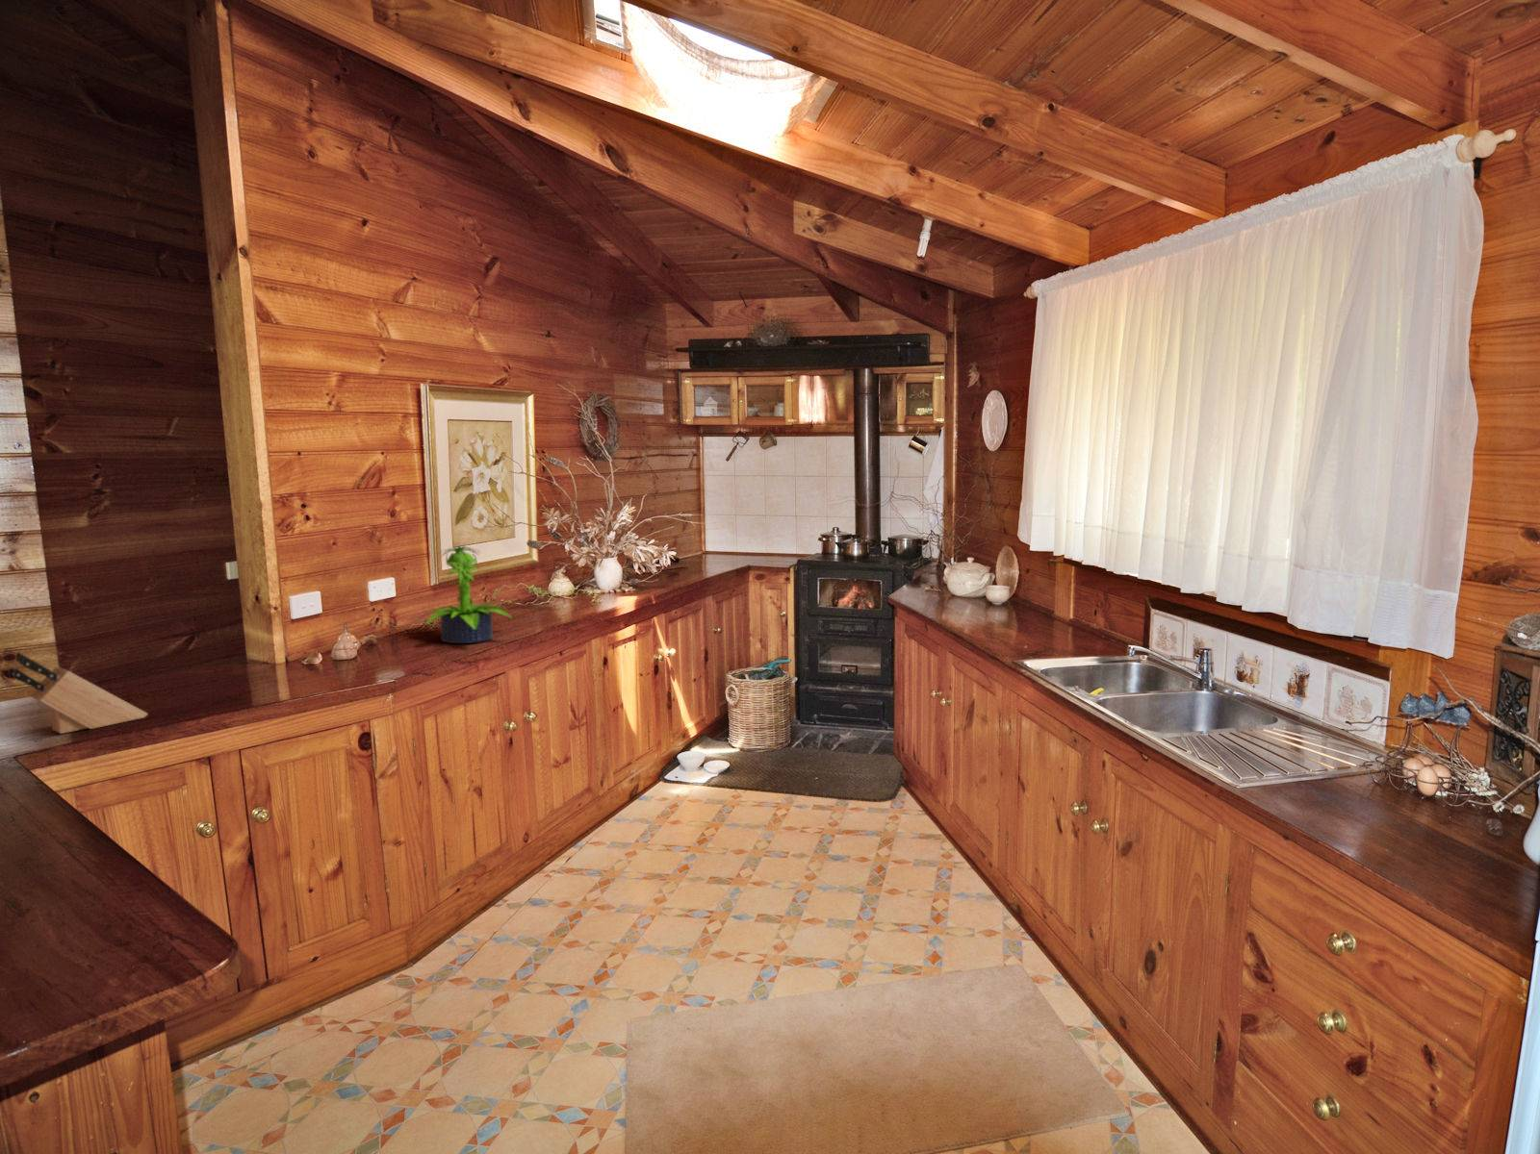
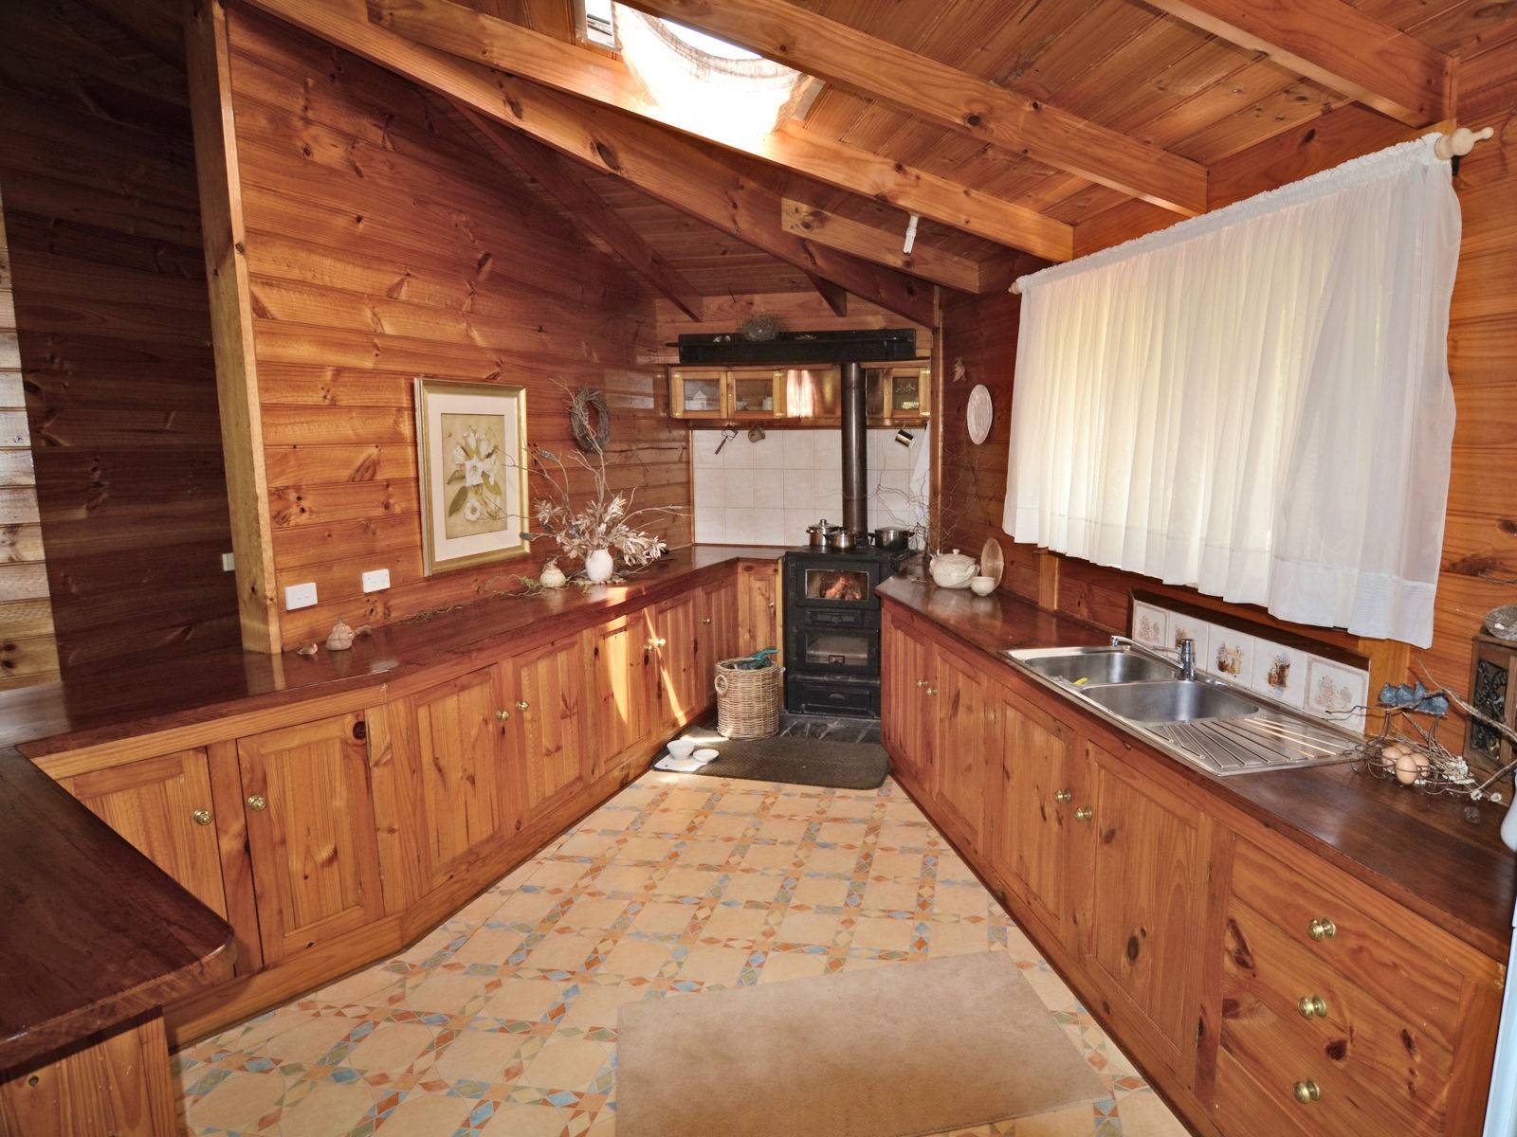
- potted plant [417,545,513,645]
- knife block [7,651,149,735]
